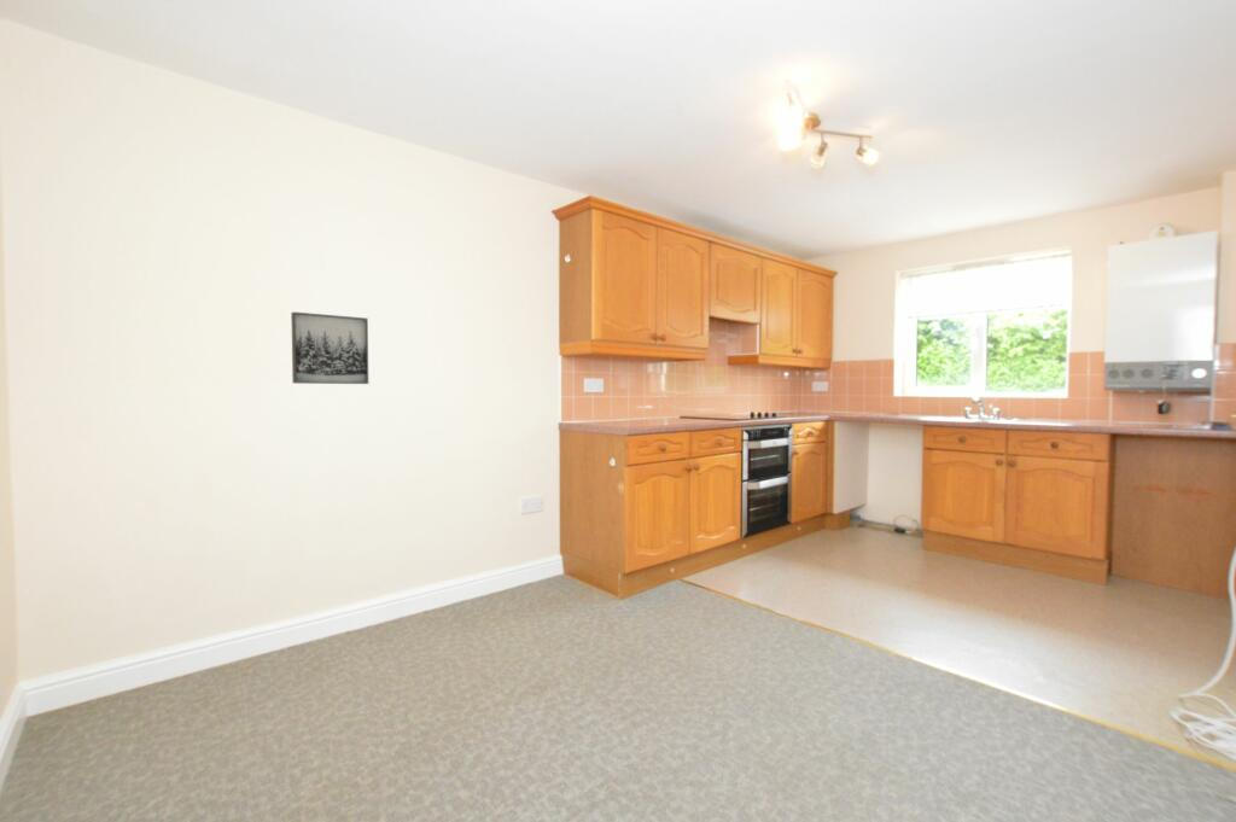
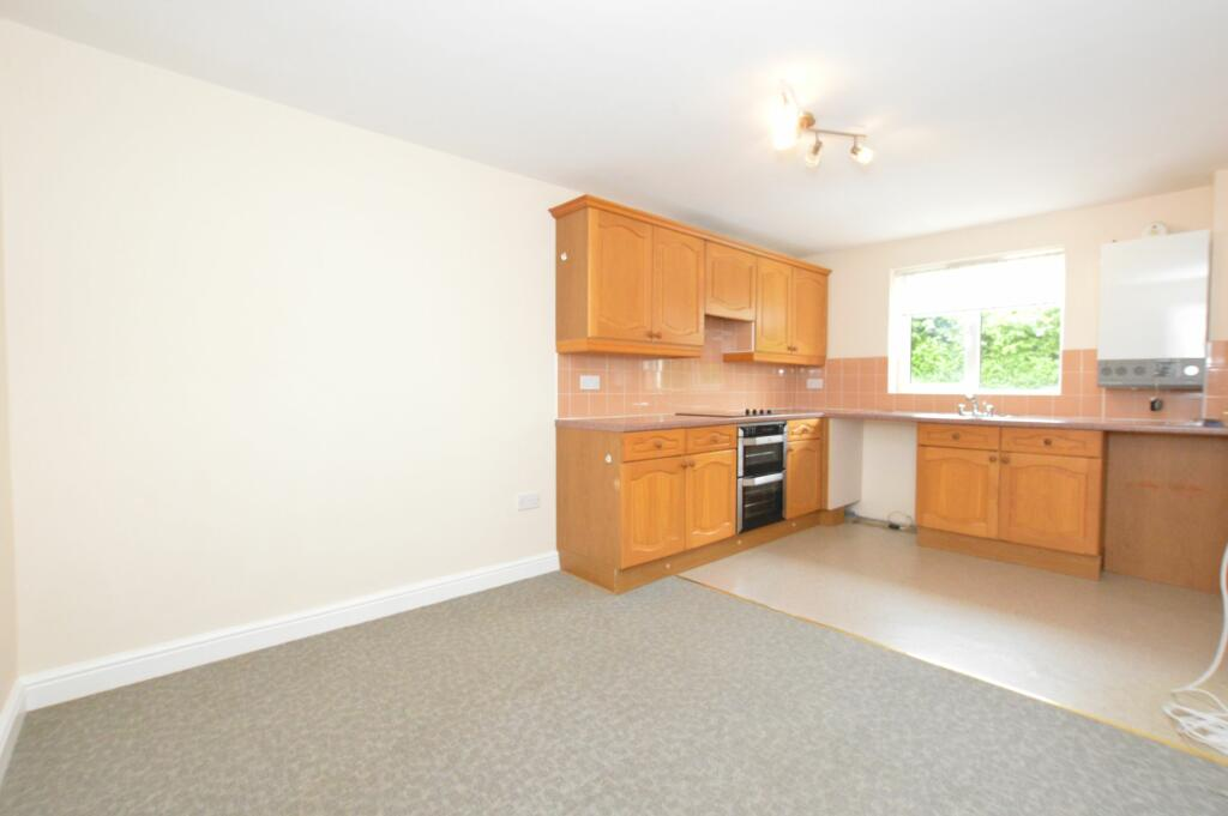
- wall art [290,310,369,385]
